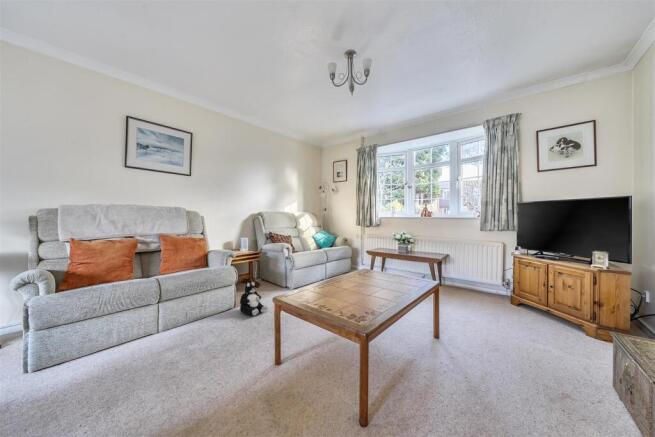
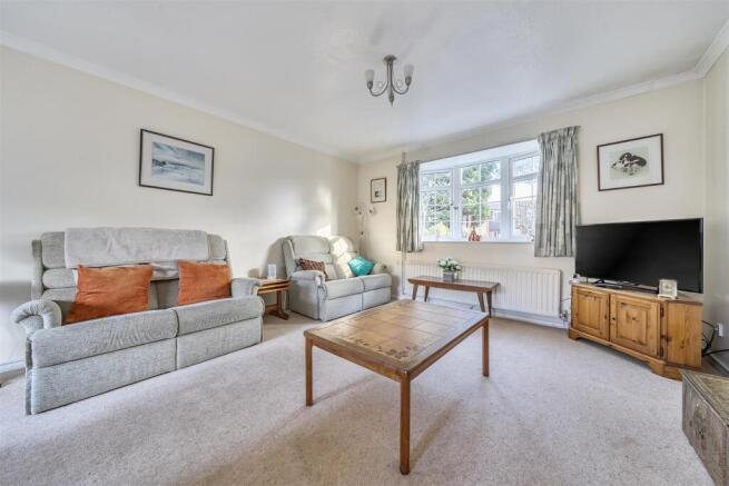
- plush toy [239,281,269,317]
